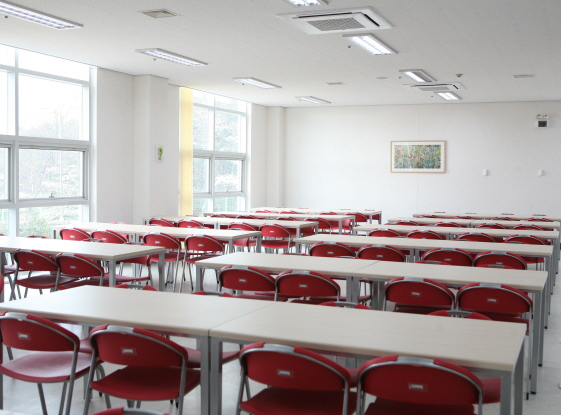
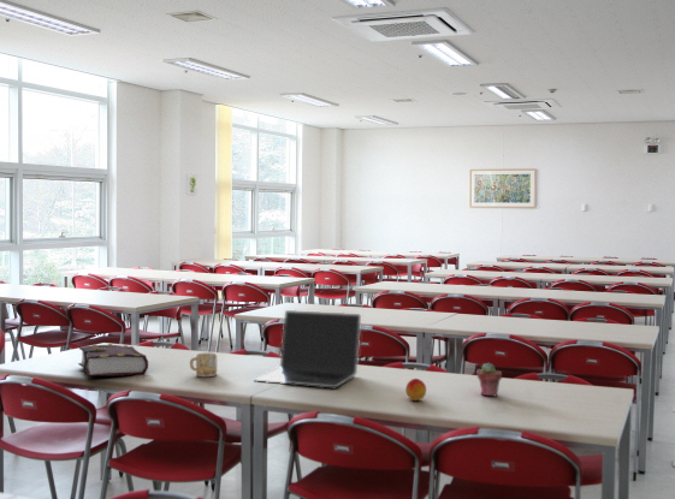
+ laptop [253,309,362,388]
+ book [77,343,149,378]
+ mug [189,352,218,378]
+ potted succulent [476,362,503,398]
+ peach [404,378,427,402]
